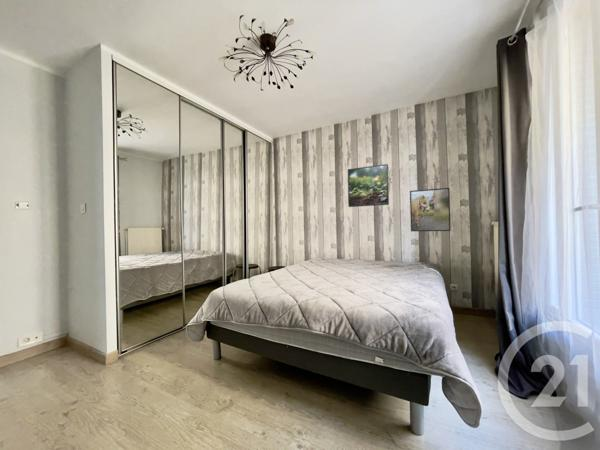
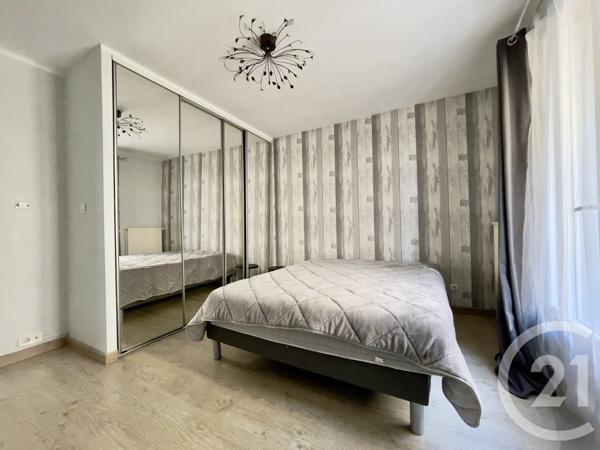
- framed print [347,163,390,208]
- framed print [409,187,452,232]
